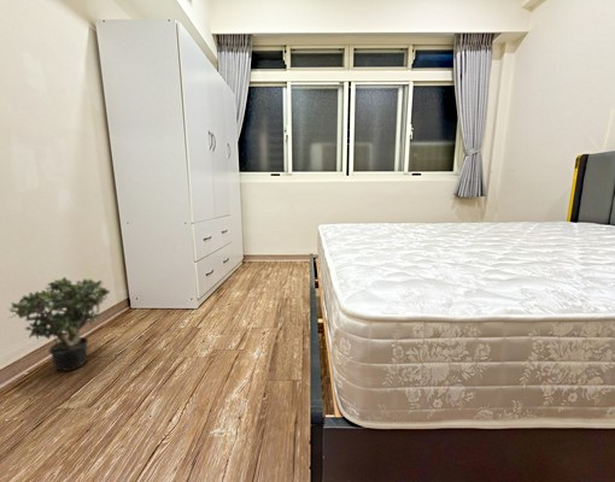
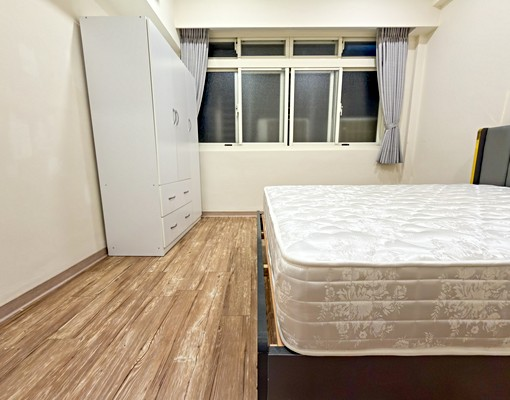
- potted plant [7,276,111,372]
